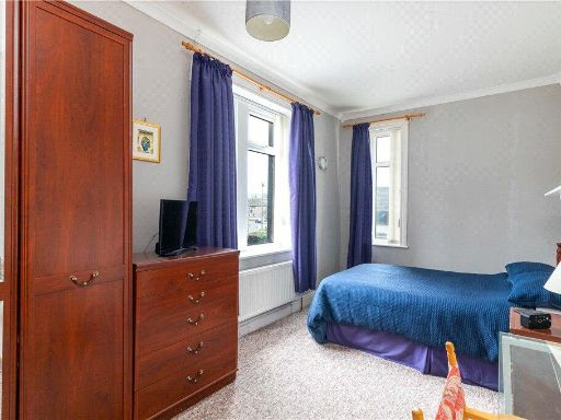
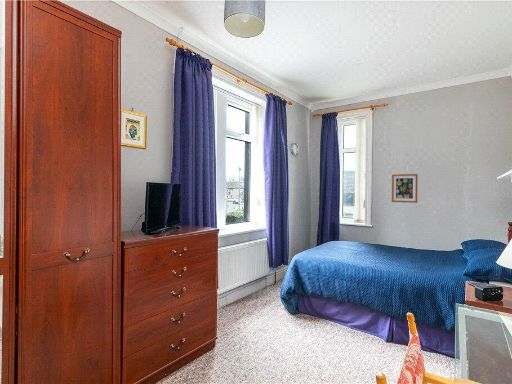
+ wall art [391,173,419,204]
